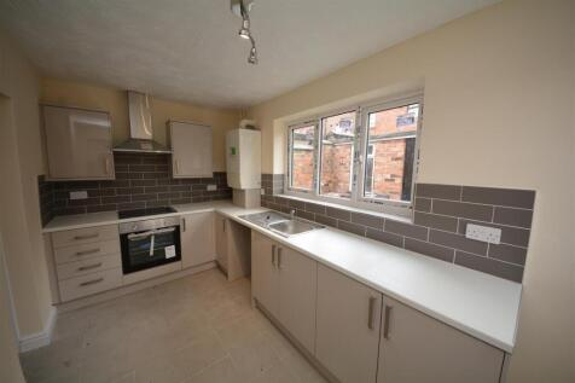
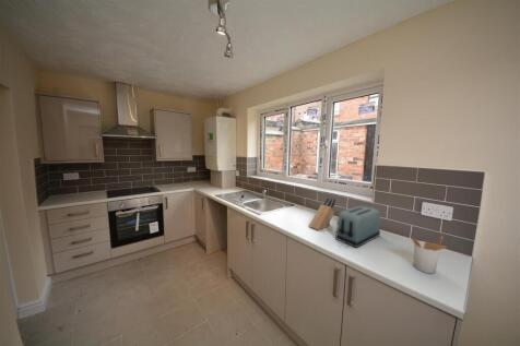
+ utensil holder [410,236,448,275]
+ toaster [334,205,381,249]
+ knife block [308,196,336,231]
